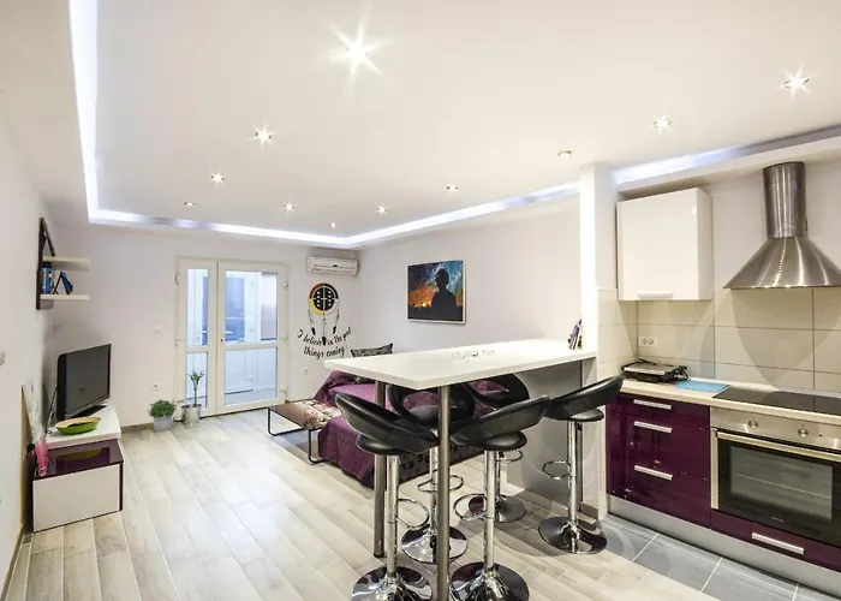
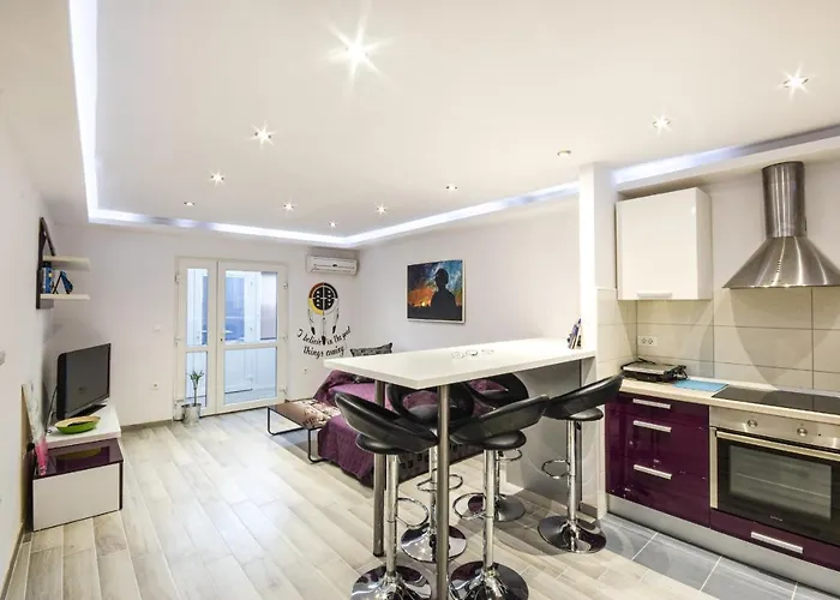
- potted plant [147,398,177,433]
